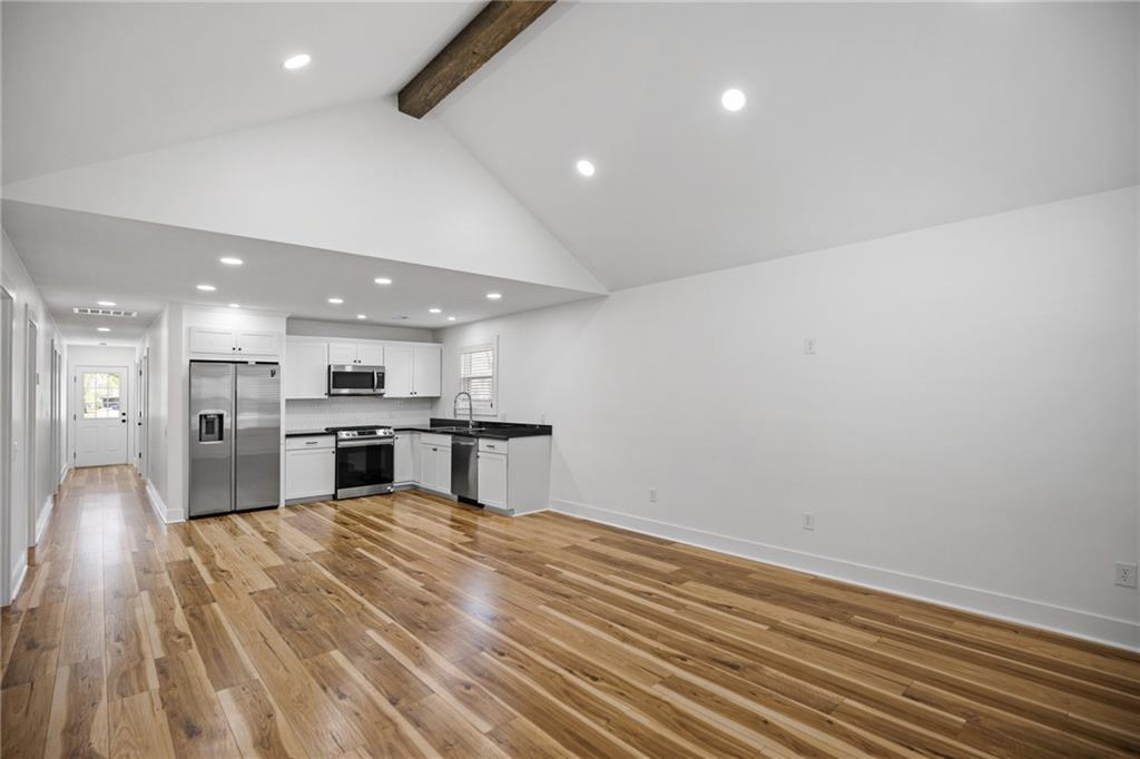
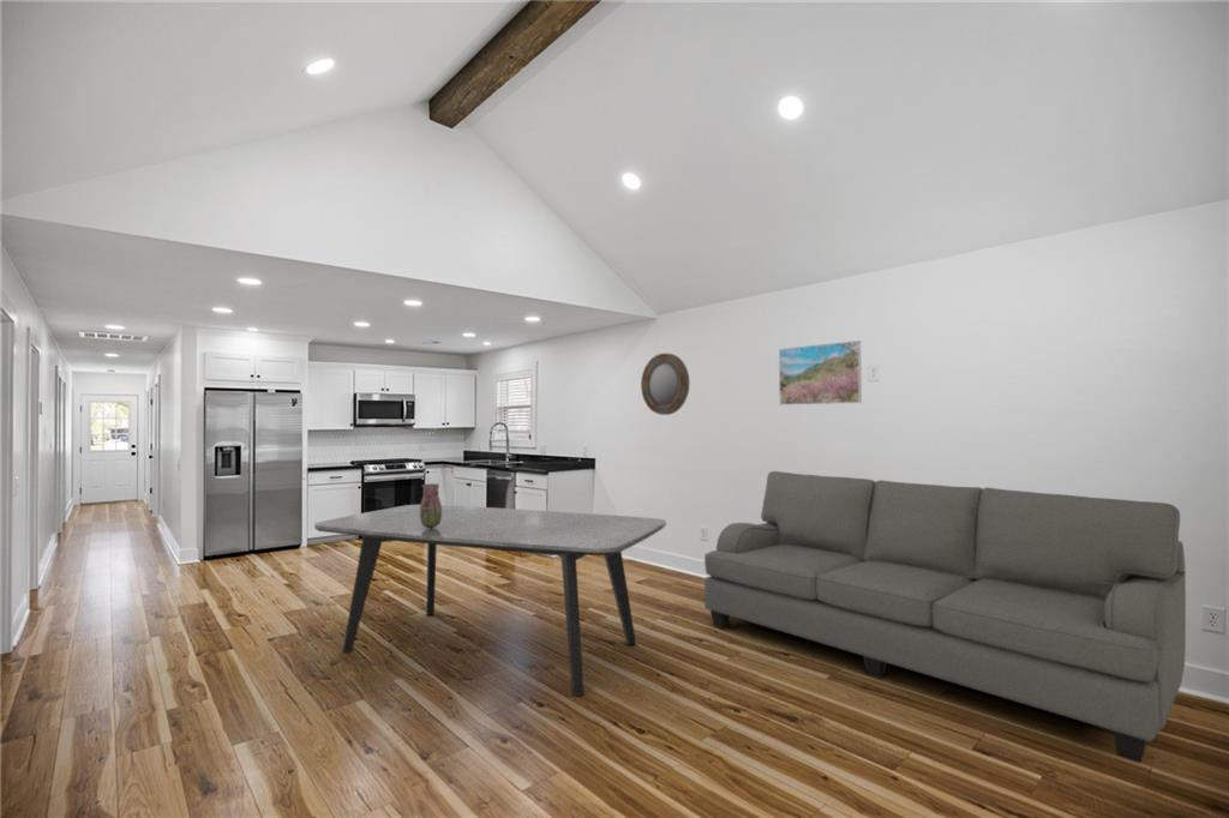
+ home mirror [640,353,690,416]
+ dining table [313,504,667,698]
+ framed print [778,339,863,407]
+ vase [419,482,443,528]
+ sofa [703,470,1187,764]
